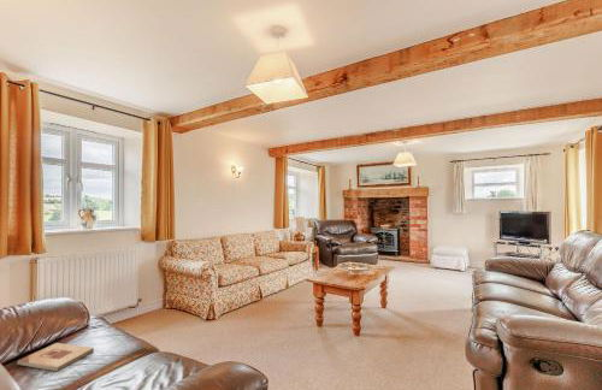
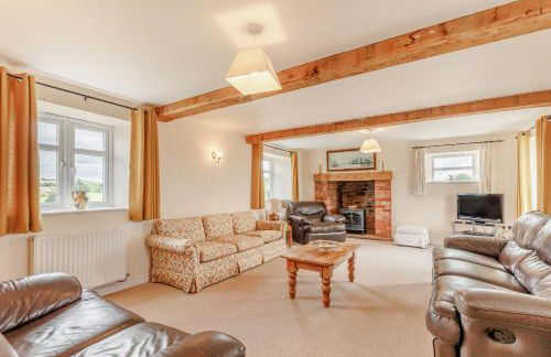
- wooden plaque [16,342,95,372]
